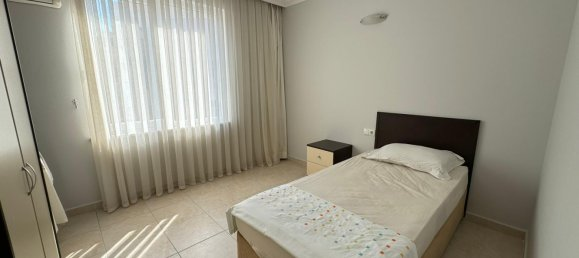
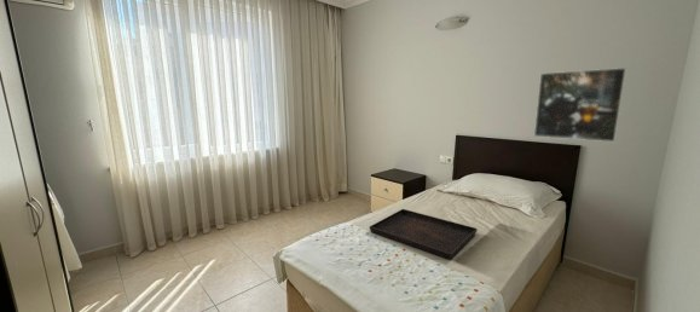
+ serving tray [369,208,479,260]
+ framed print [533,67,627,143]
